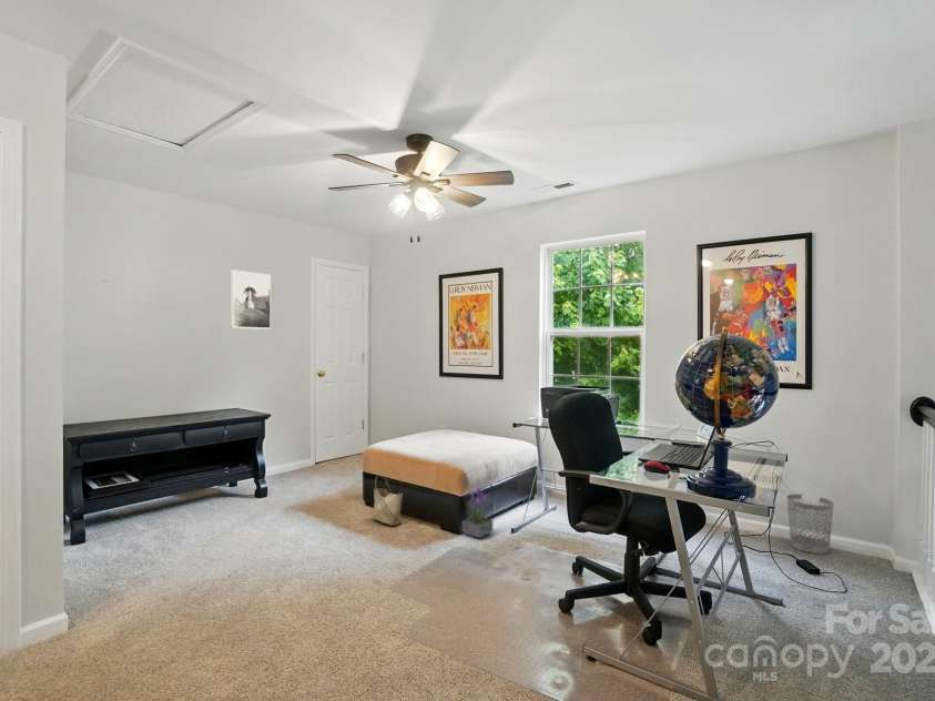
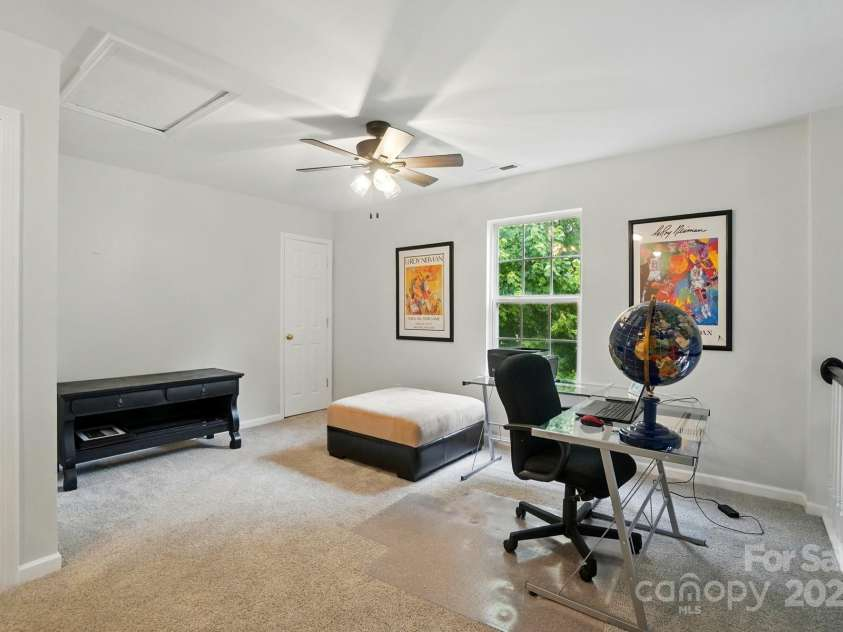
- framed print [230,268,272,331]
- woven basket [370,471,405,527]
- potted plant [461,481,495,539]
- wastebasket [785,492,835,555]
